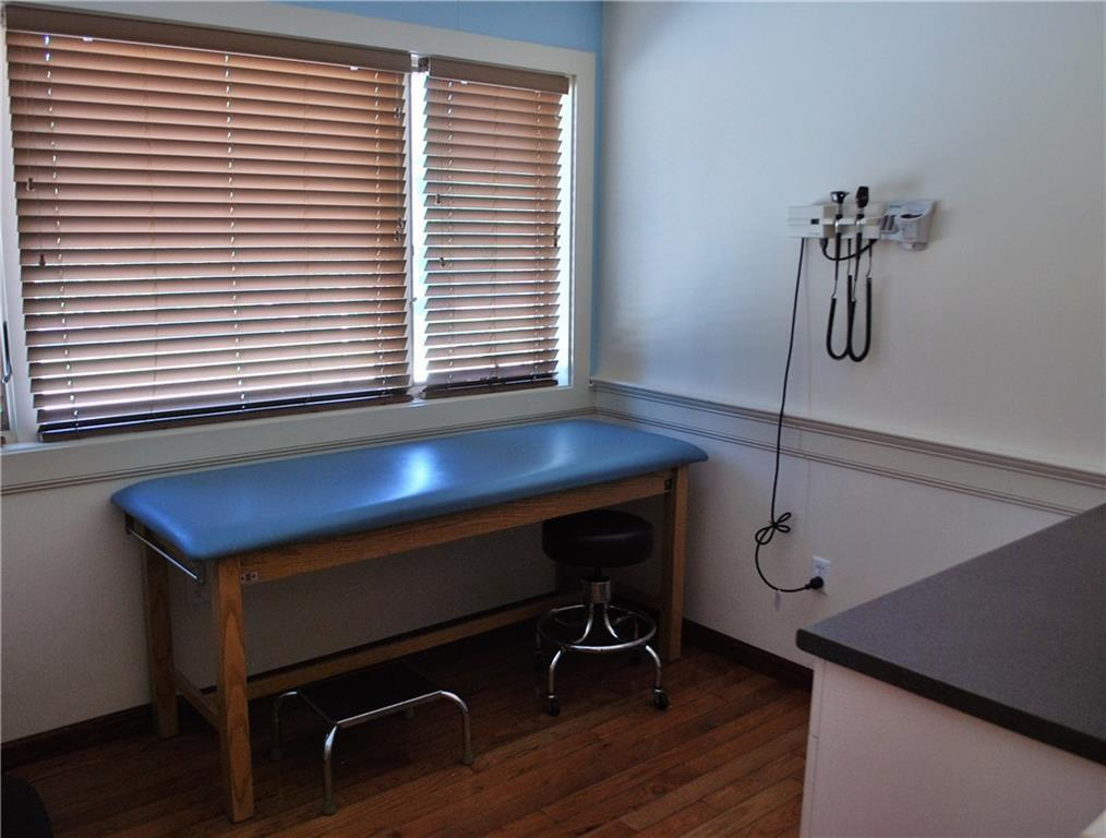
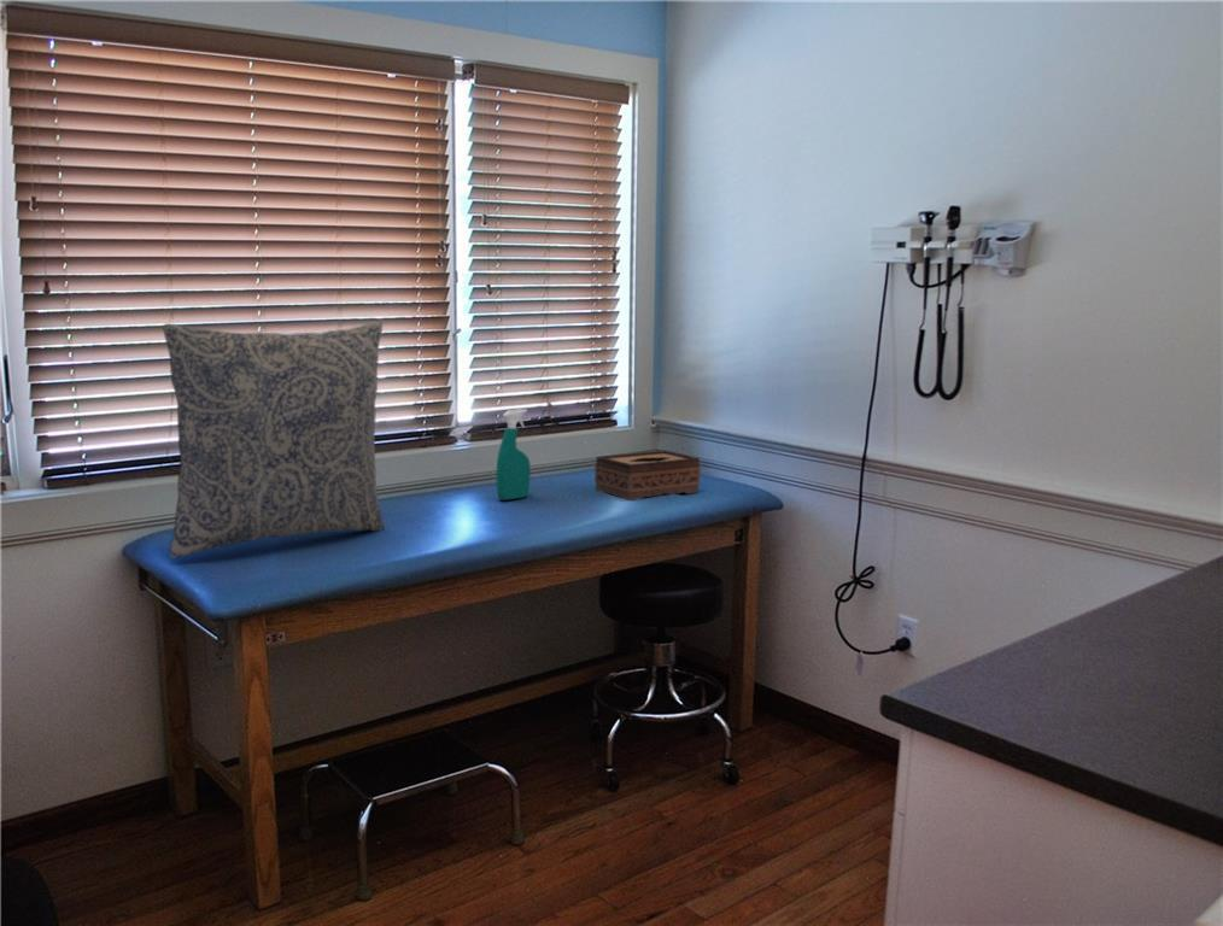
+ spray bottle [495,408,532,502]
+ pillow [162,321,386,558]
+ tissue box [593,450,702,502]
